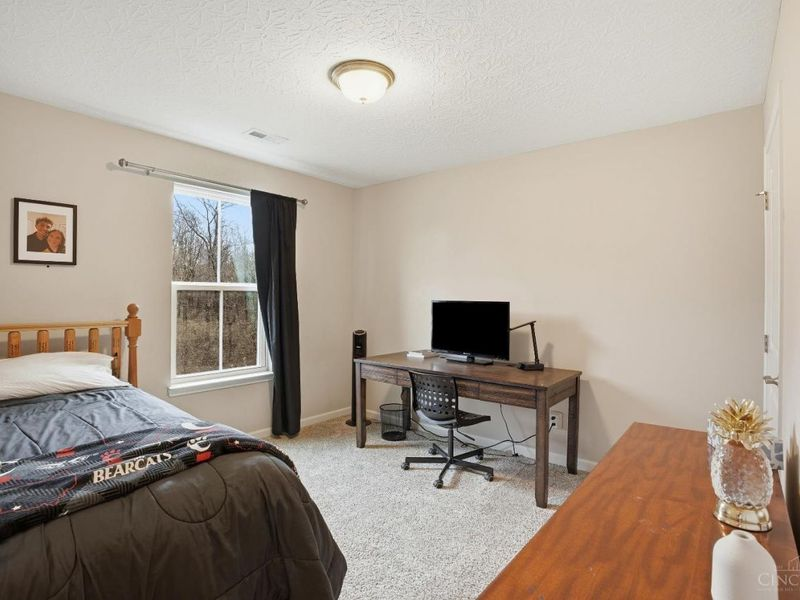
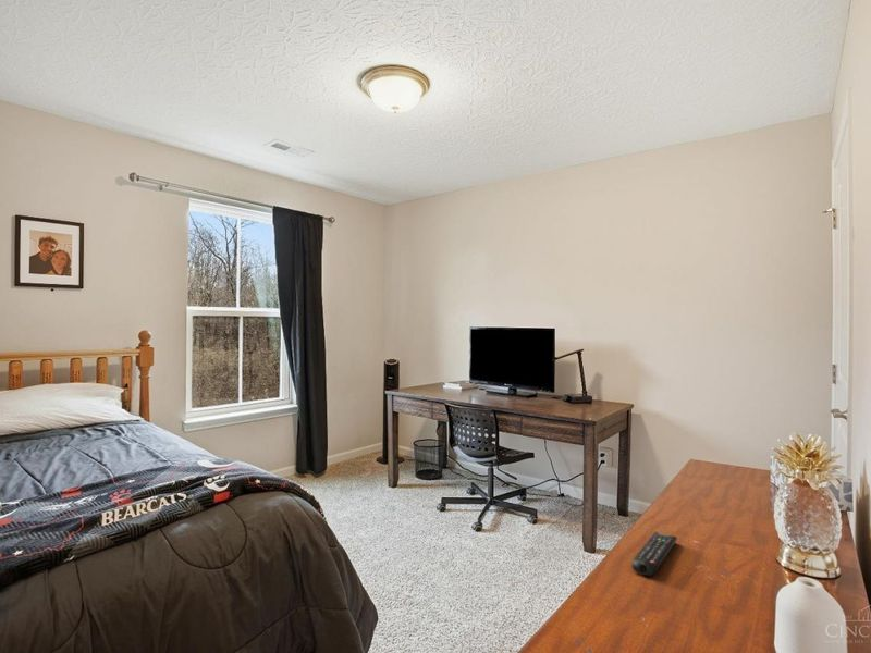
+ remote control [630,531,678,577]
